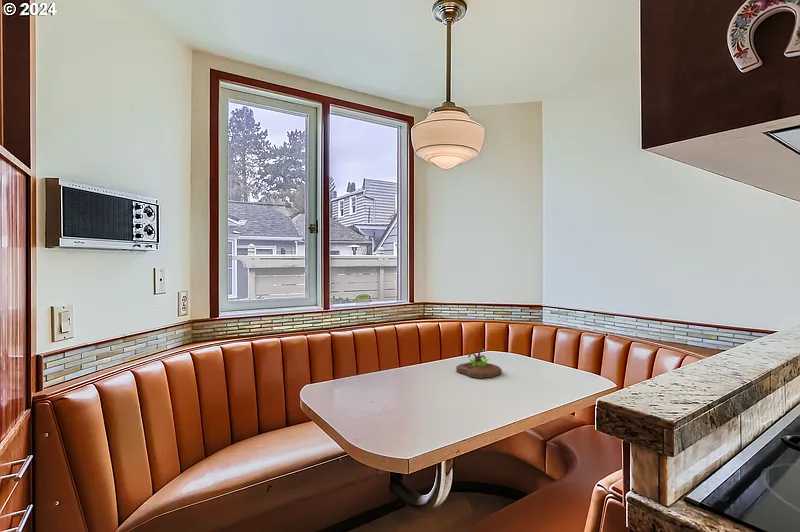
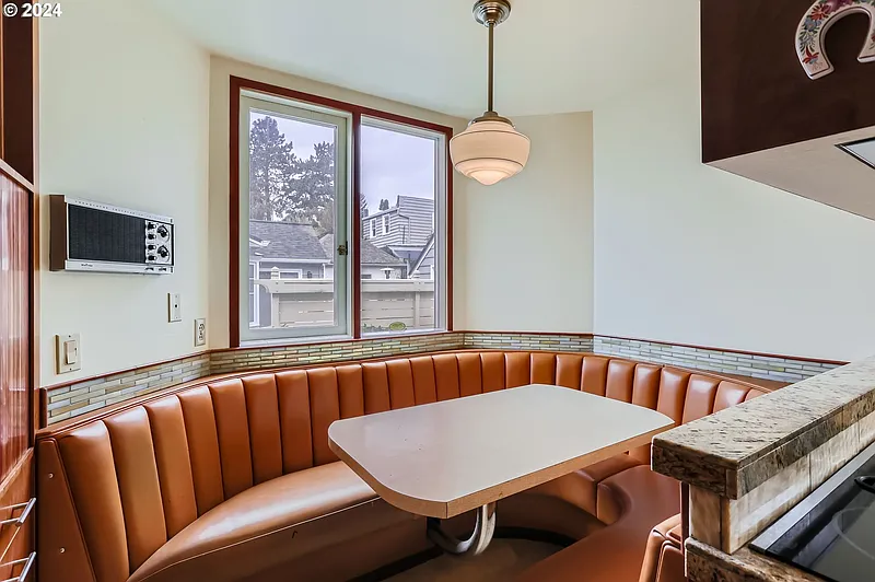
- succulent planter [455,347,503,379]
